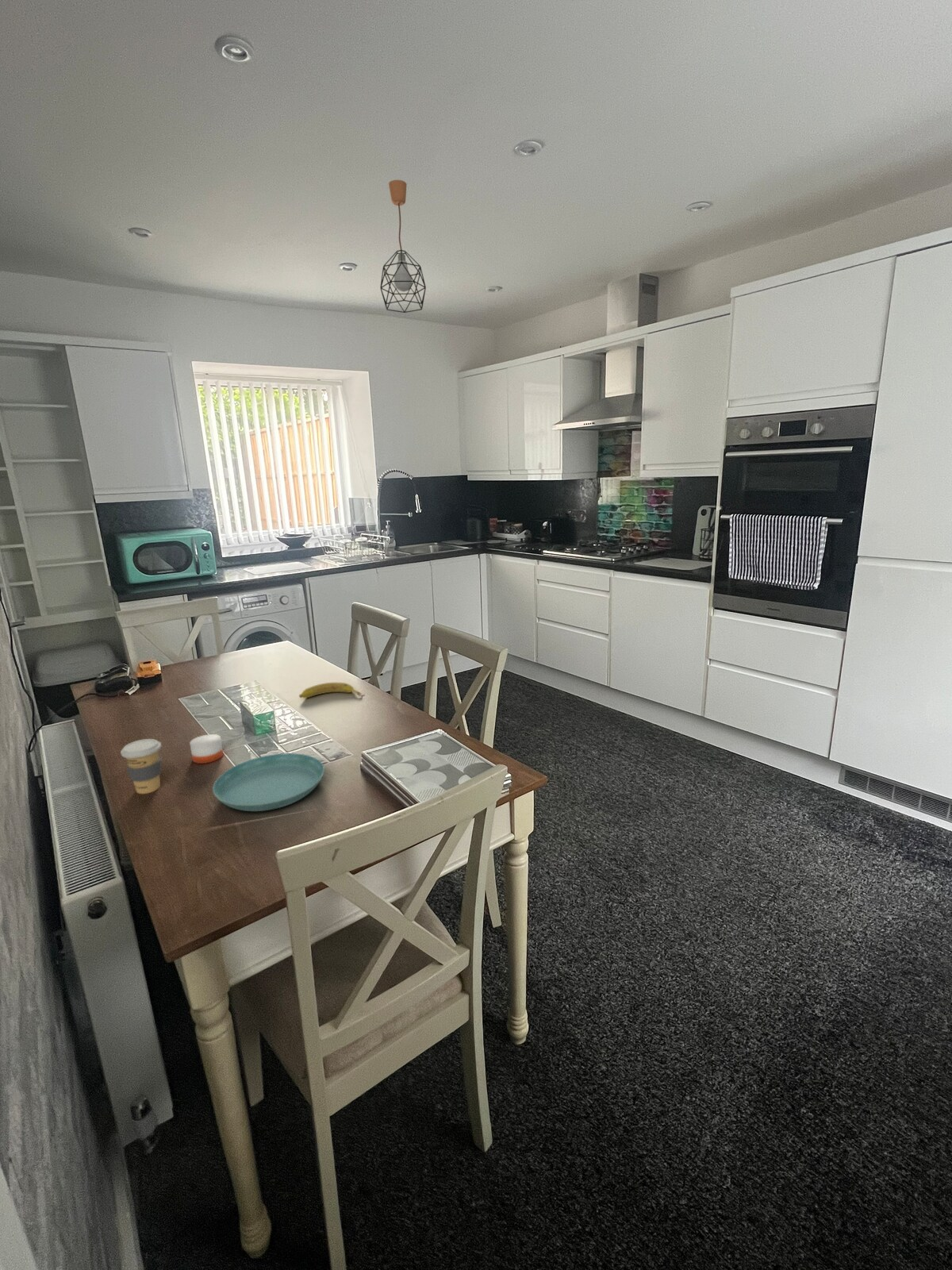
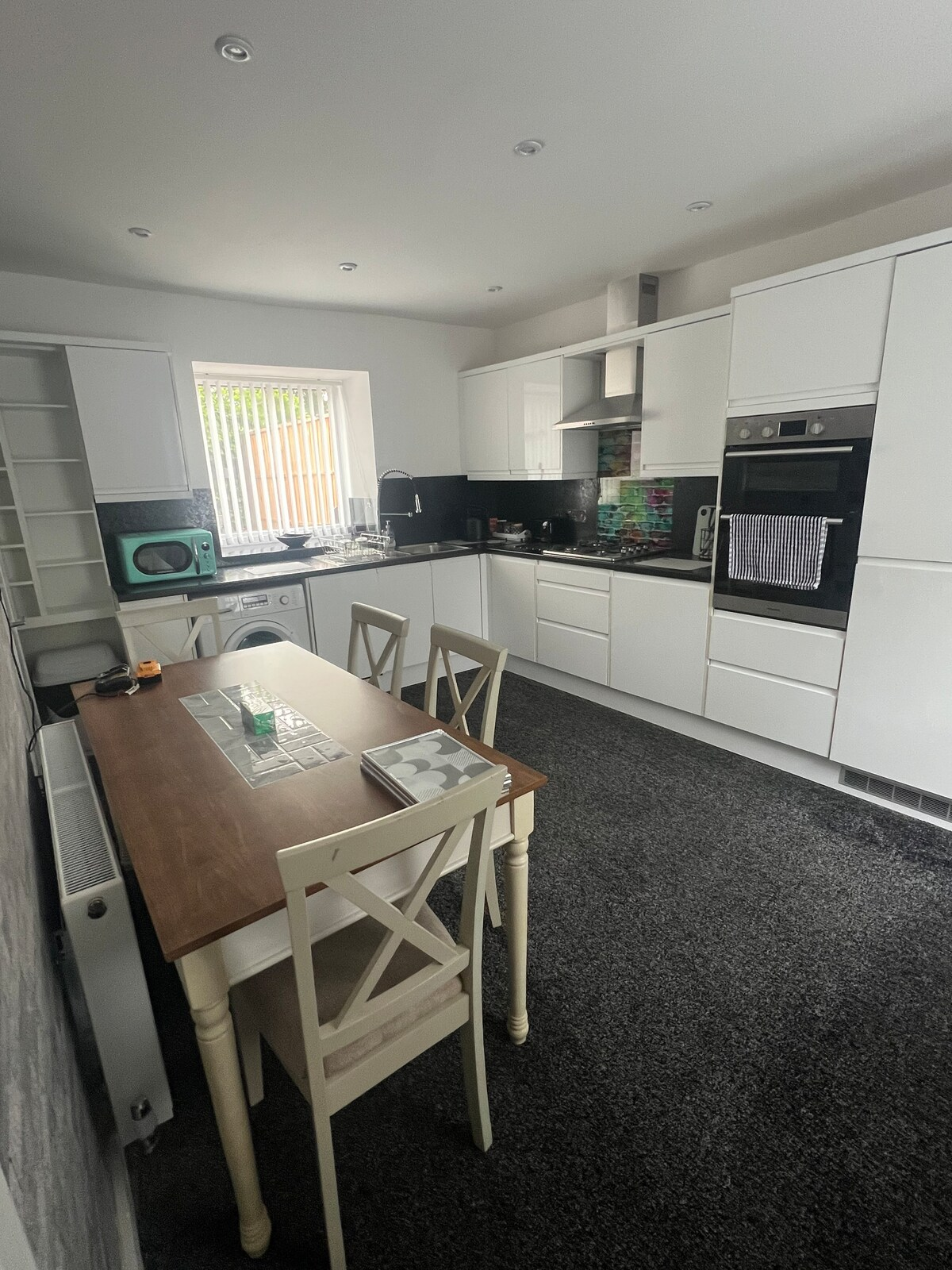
- pendant light [380,179,427,314]
- saucer [212,752,325,812]
- coffee cup [120,738,162,795]
- fruit [298,682,365,698]
- candle [189,730,224,764]
